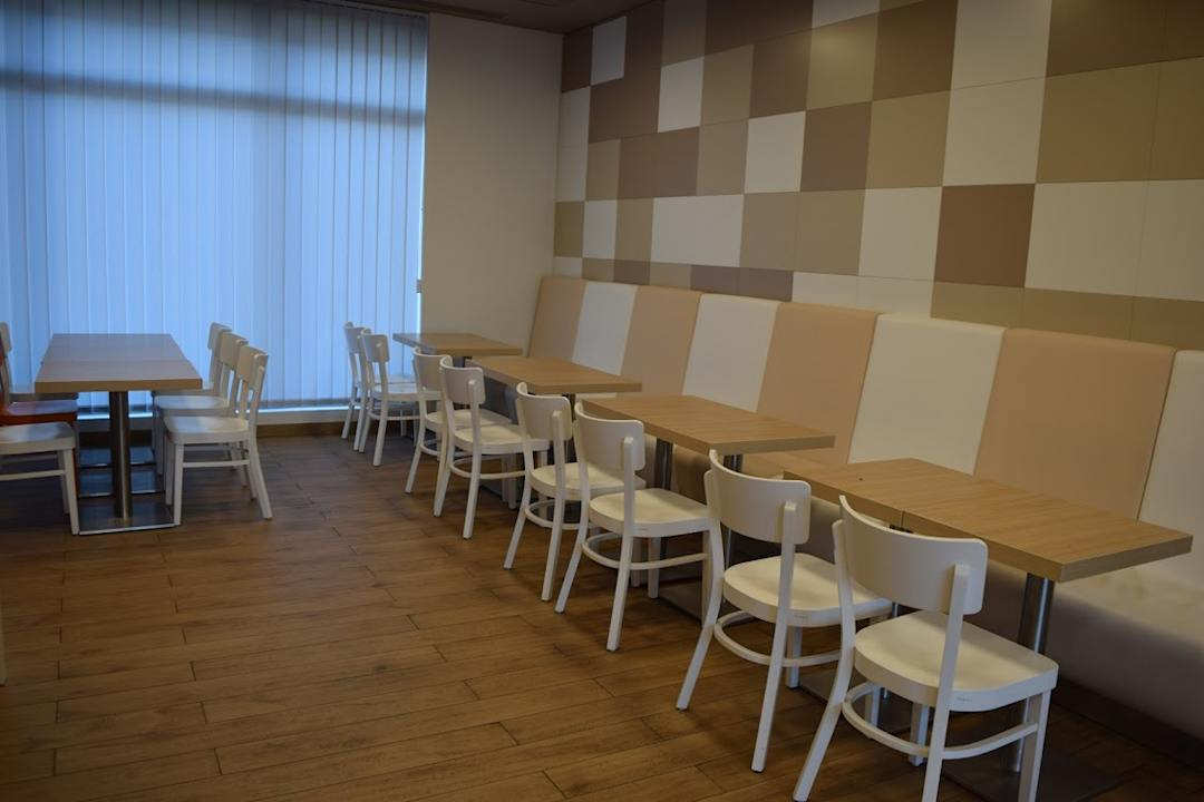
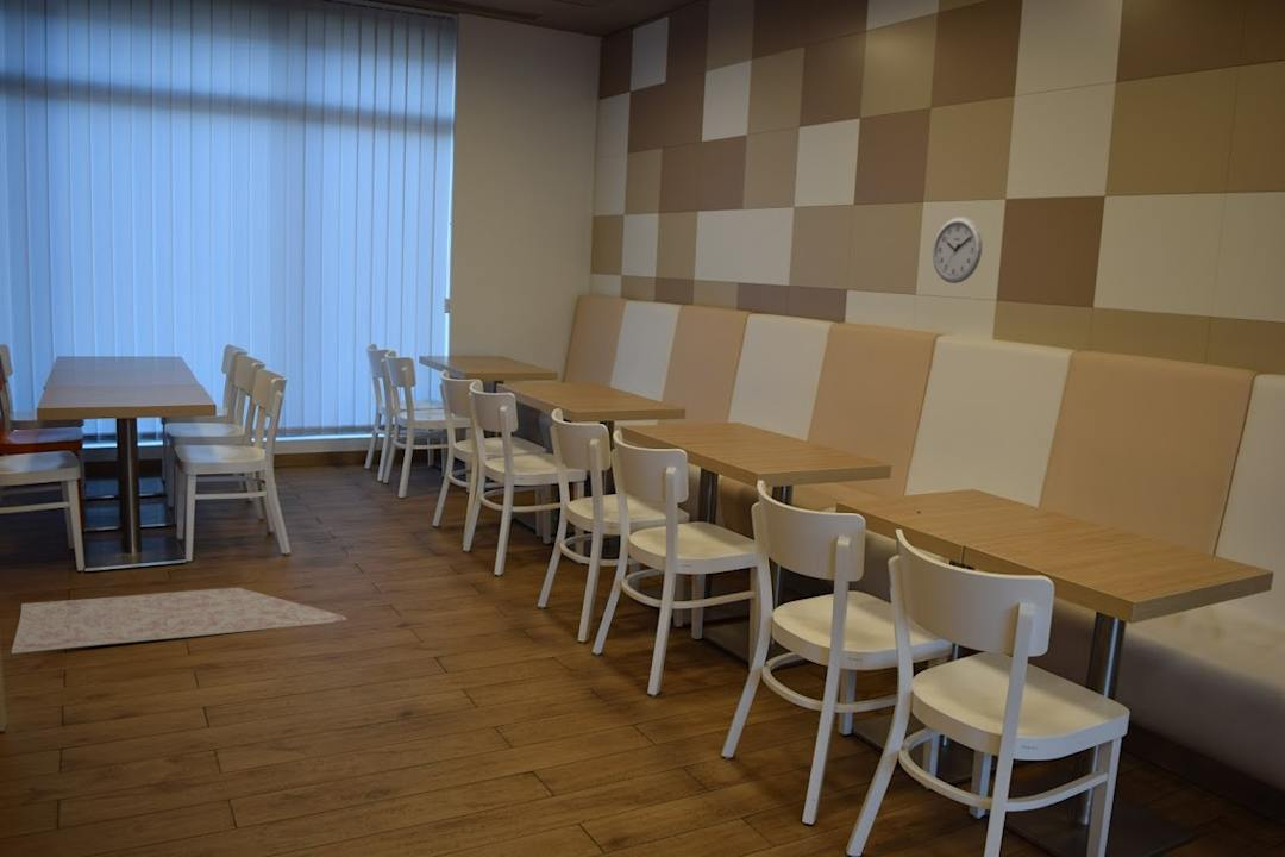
+ wall clock [932,215,983,284]
+ rug [10,587,349,655]
